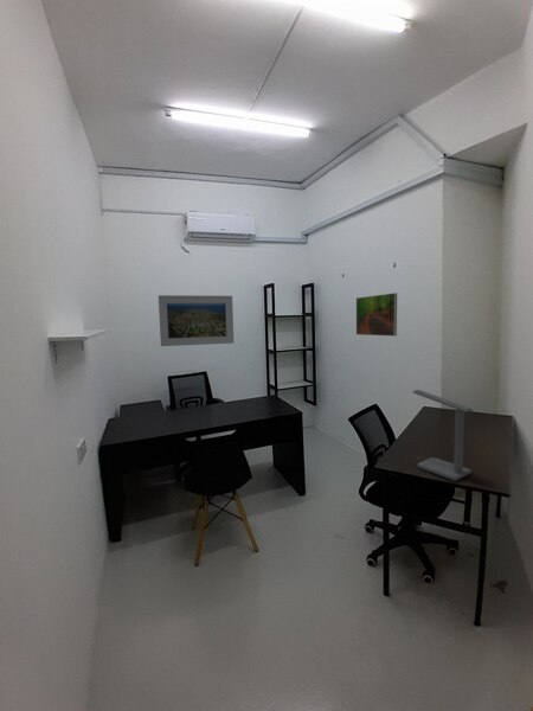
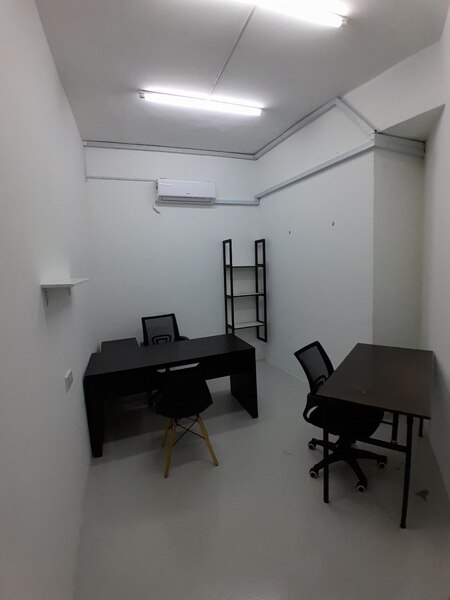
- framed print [355,292,398,338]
- desk lamp [412,389,474,482]
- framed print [158,294,235,347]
